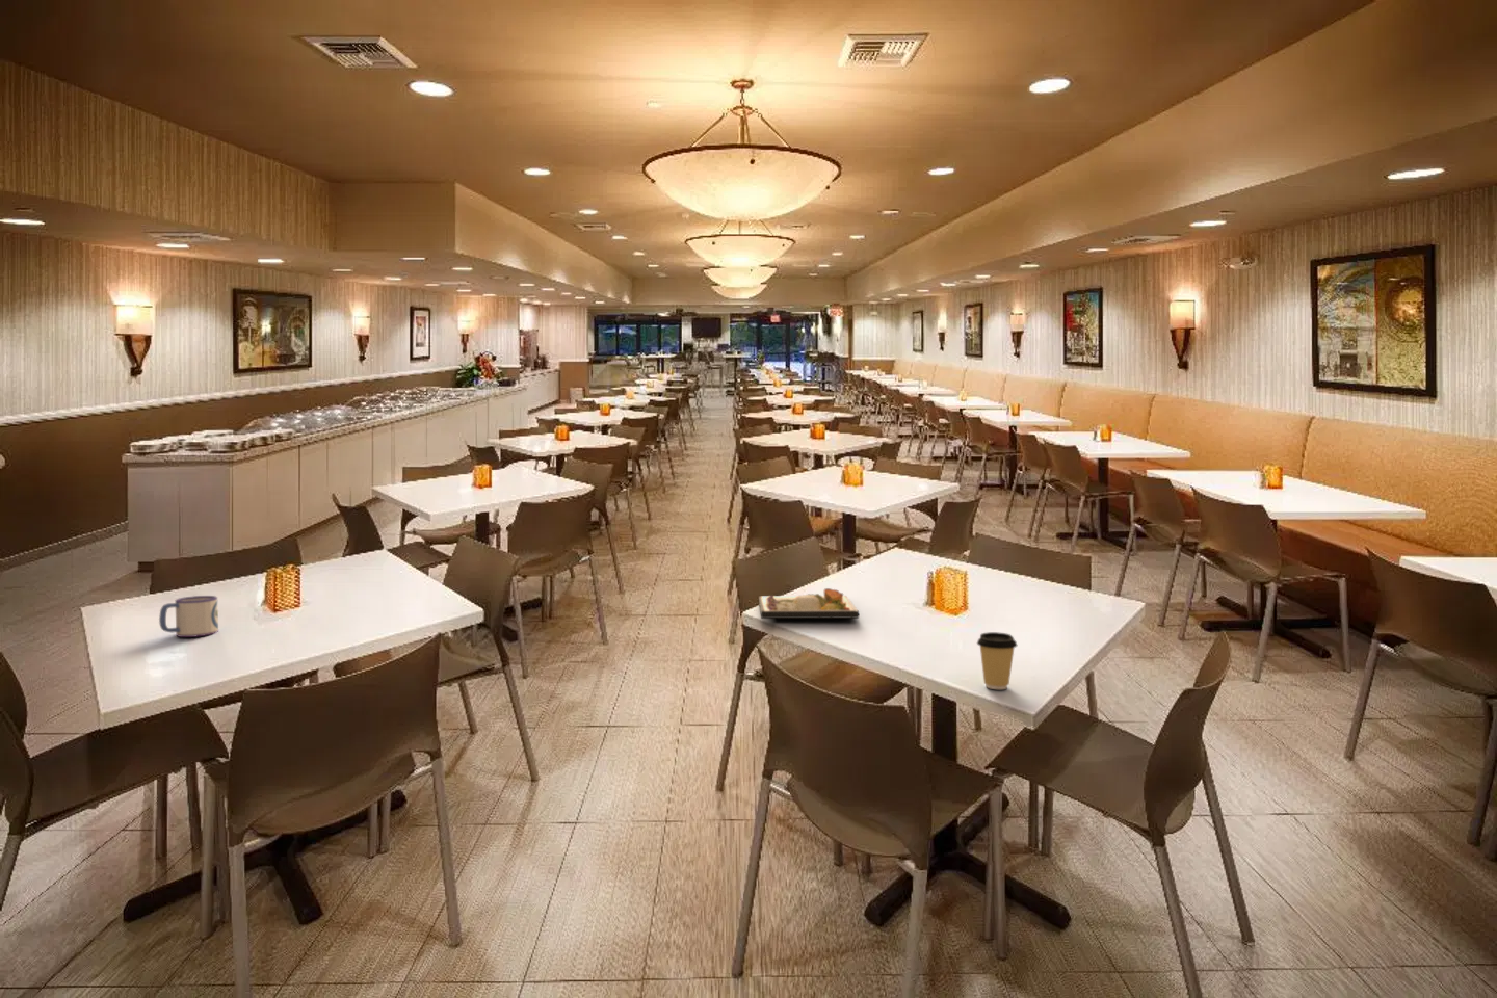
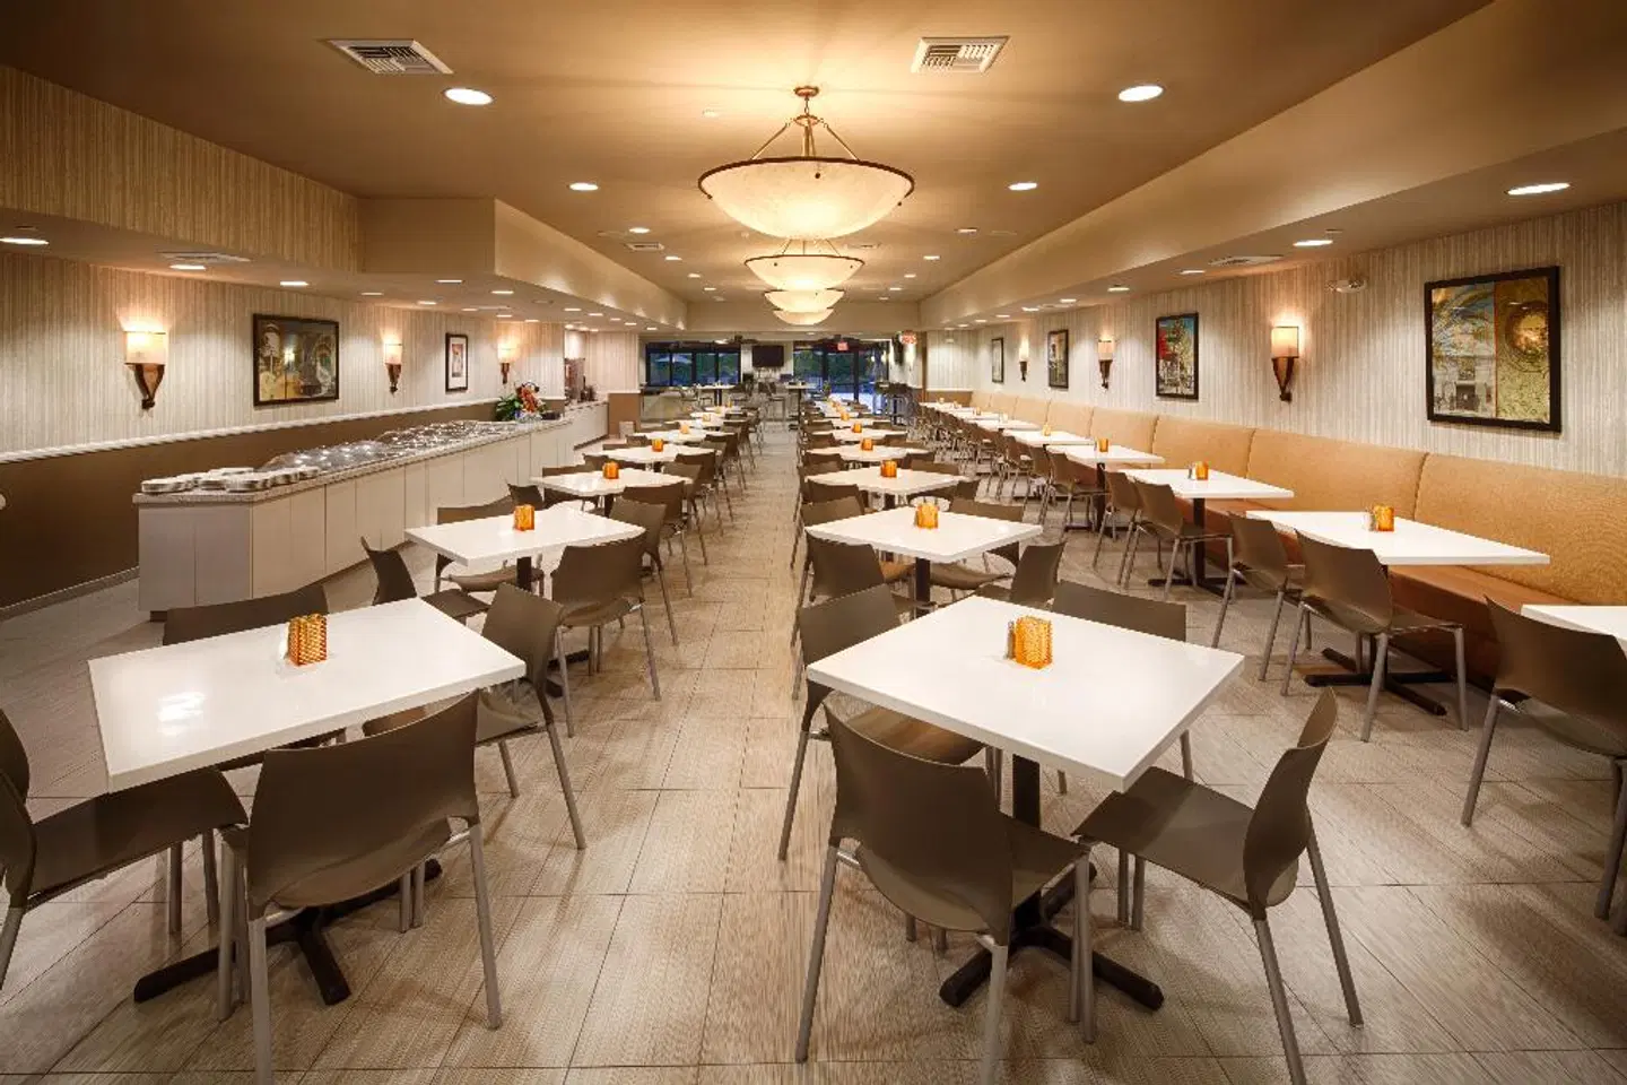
- mug [158,595,219,638]
- coffee cup [976,632,1018,691]
- dinner plate [757,587,860,619]
